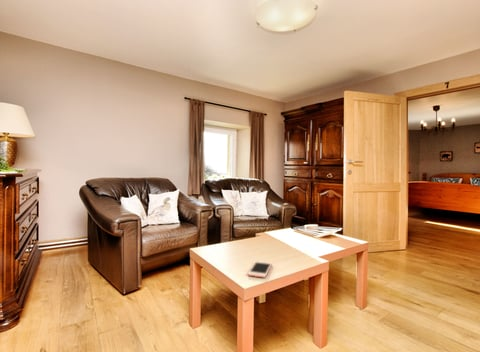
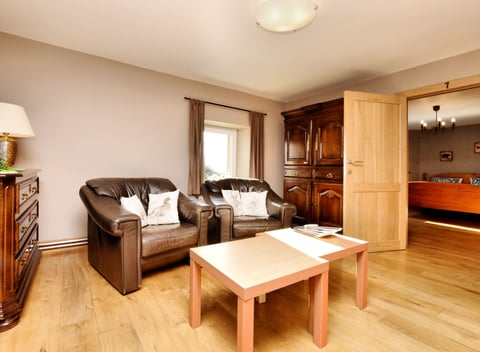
- cell phone [247,260,273,279]
